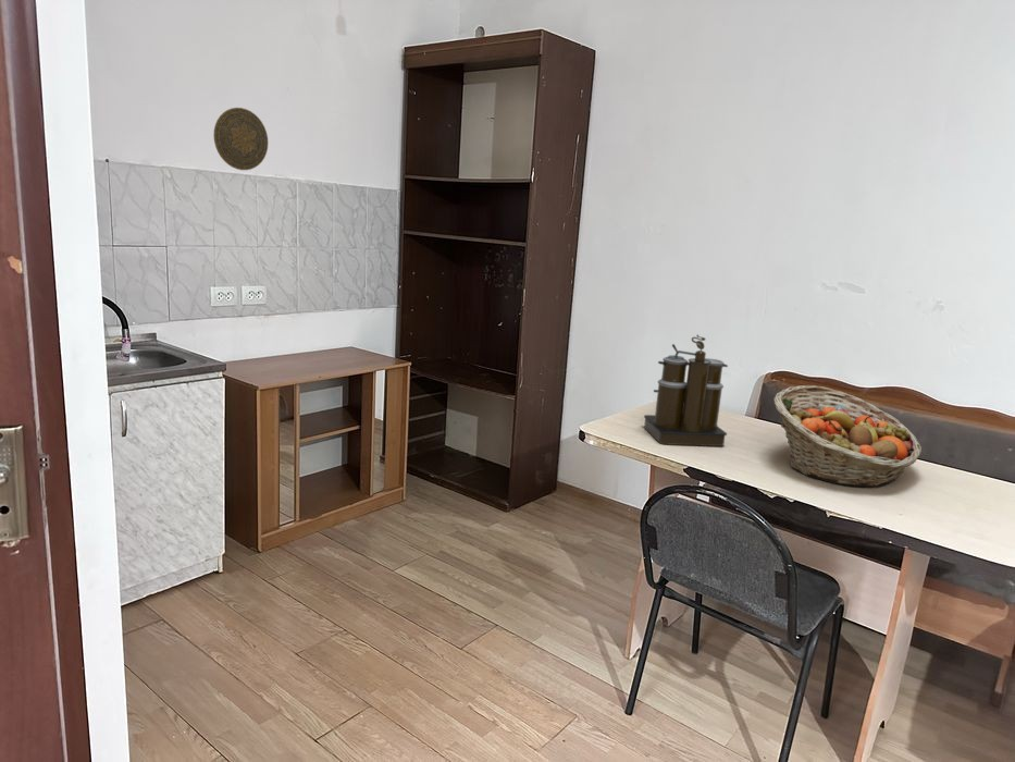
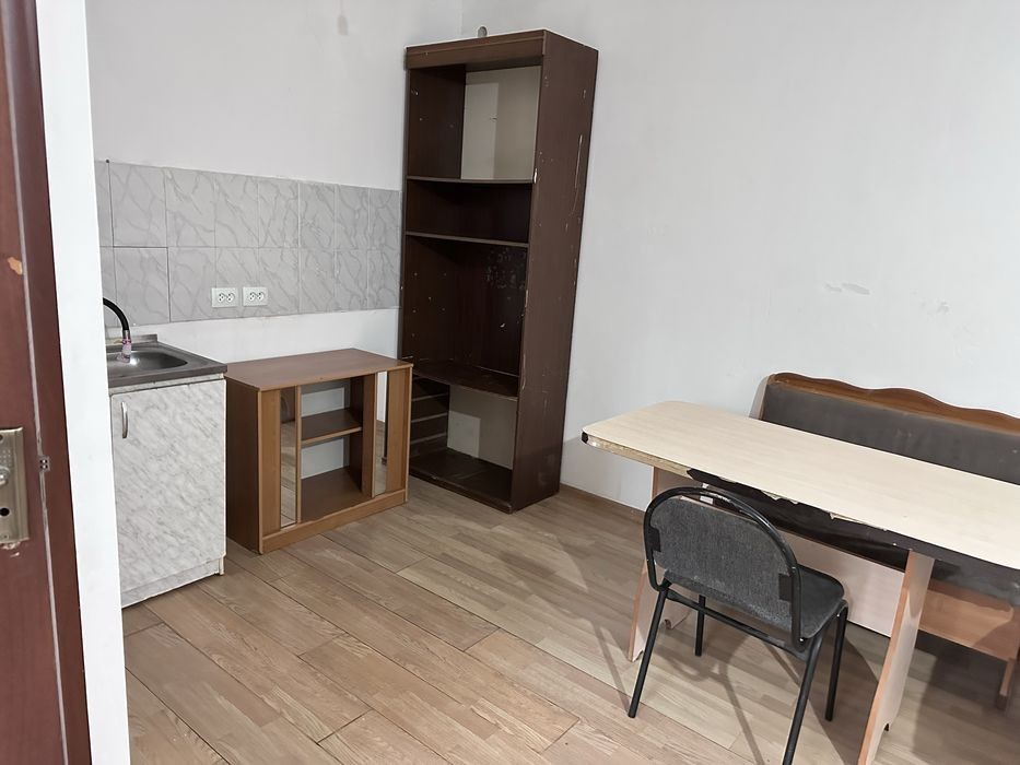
- decorative plate [212,107,269,171]
- fruit basket [773,384,923,489]
- coffee maker [643,333,729,447]
